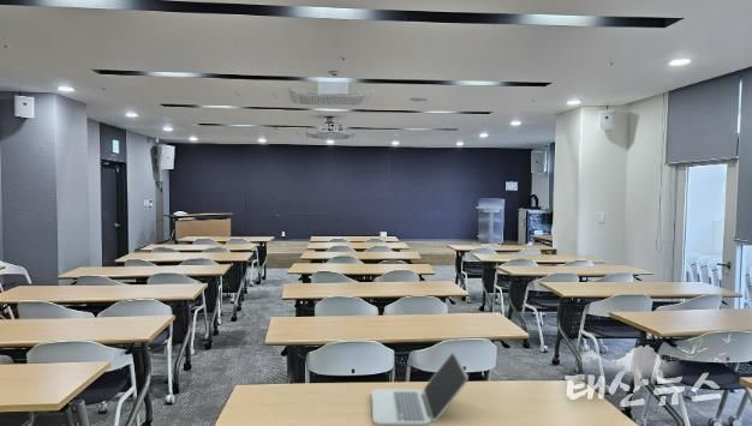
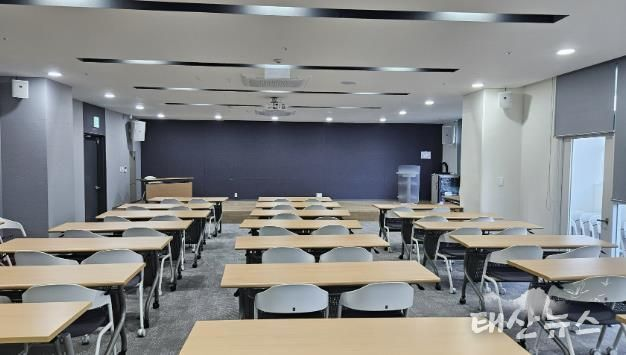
- laptop [370,352,470,426]
